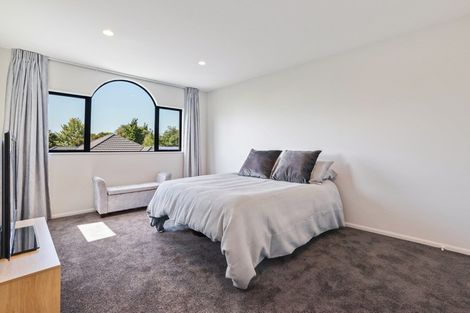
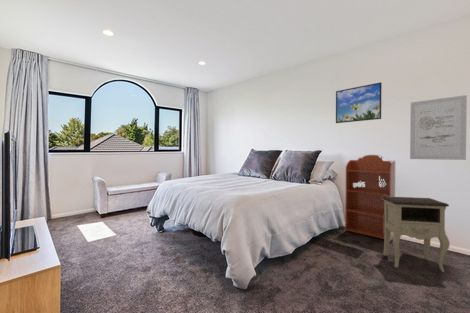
+ bookcase [343,154,396,242]
+ wall art [409,94,468,161]
+ nightstand [382,196,451,273]
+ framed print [335,81,383,124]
